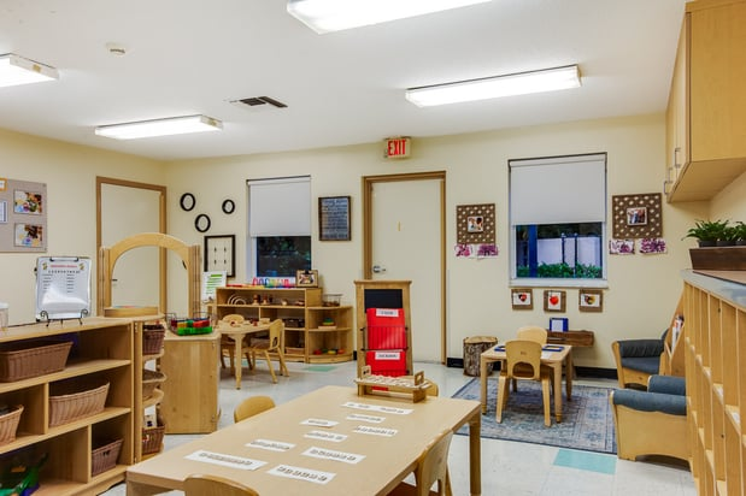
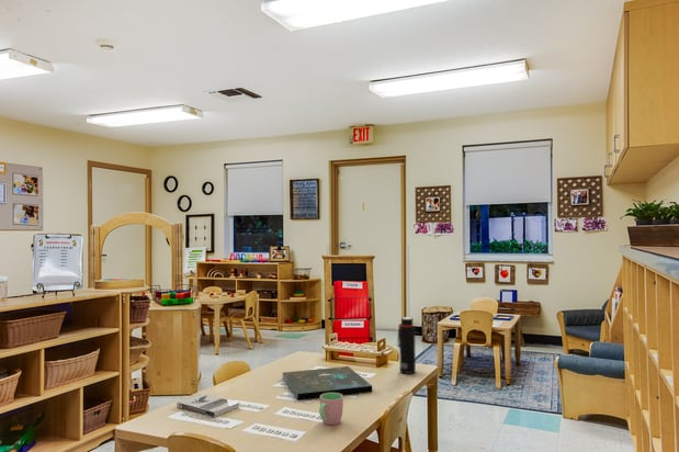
+ water bottle [396,316,417,375]
+ cup [318,393,344,426]
+ board game [282,365,373,402]
+ book [176,392,240,418]
